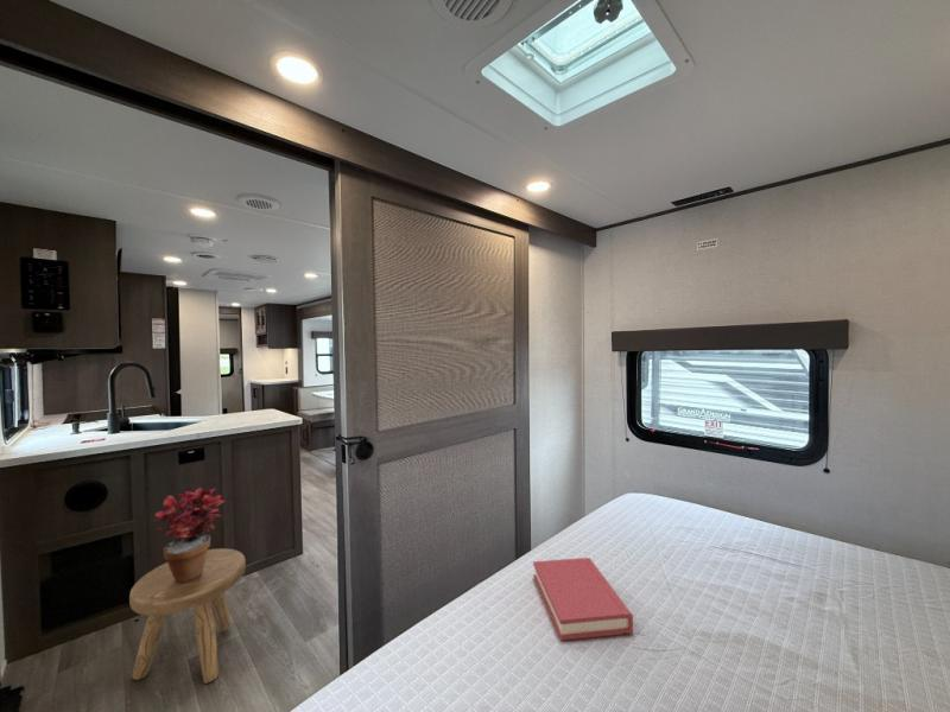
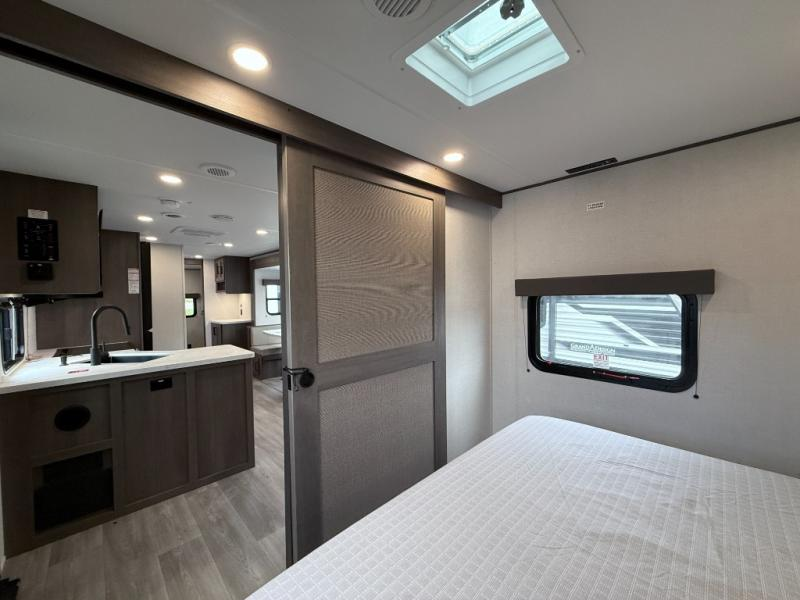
- hardback book [532,557,634,642]
- potted plant [152,487,226,583]
- stool [128,547,247,685]
